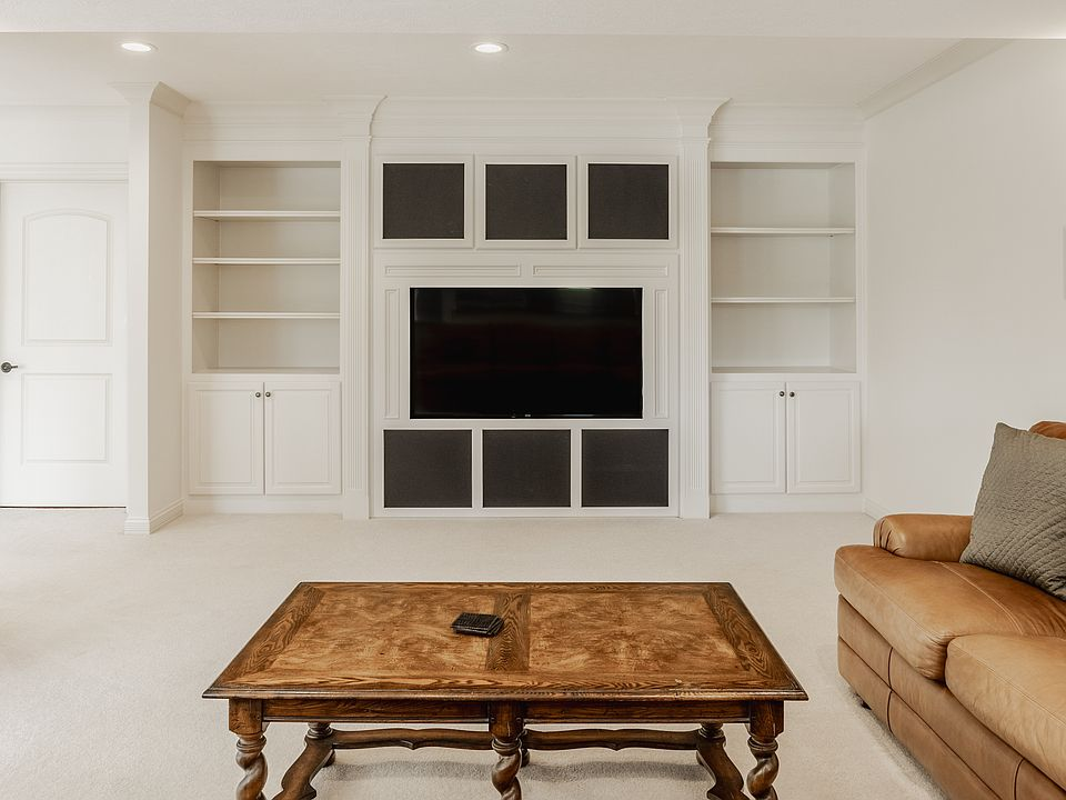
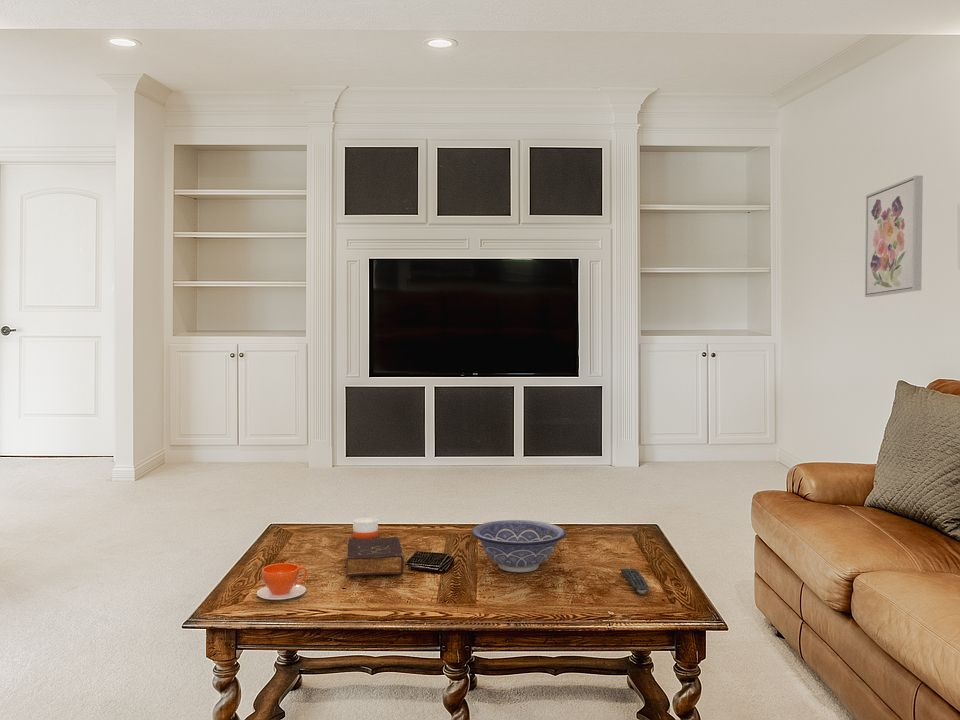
+ book [346,536,405,577]
+ remote control [620,568,650,595]
+ candle [352,511,379,539]
+ teacup [256,562,308,601]
+ wall art [864,175,924,298]
+ decorative bowl [471,519,567,573]
